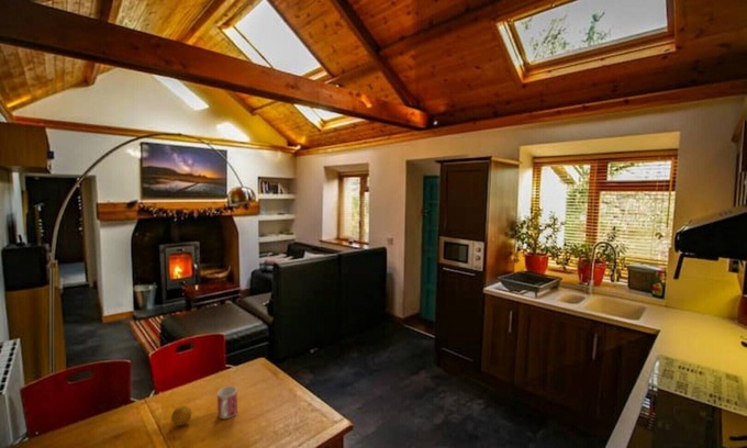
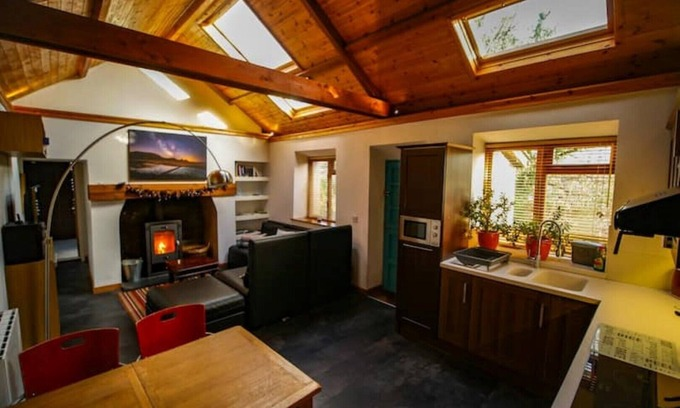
- fruit [170,404,192,427]
- mug [216,385,238,419]
